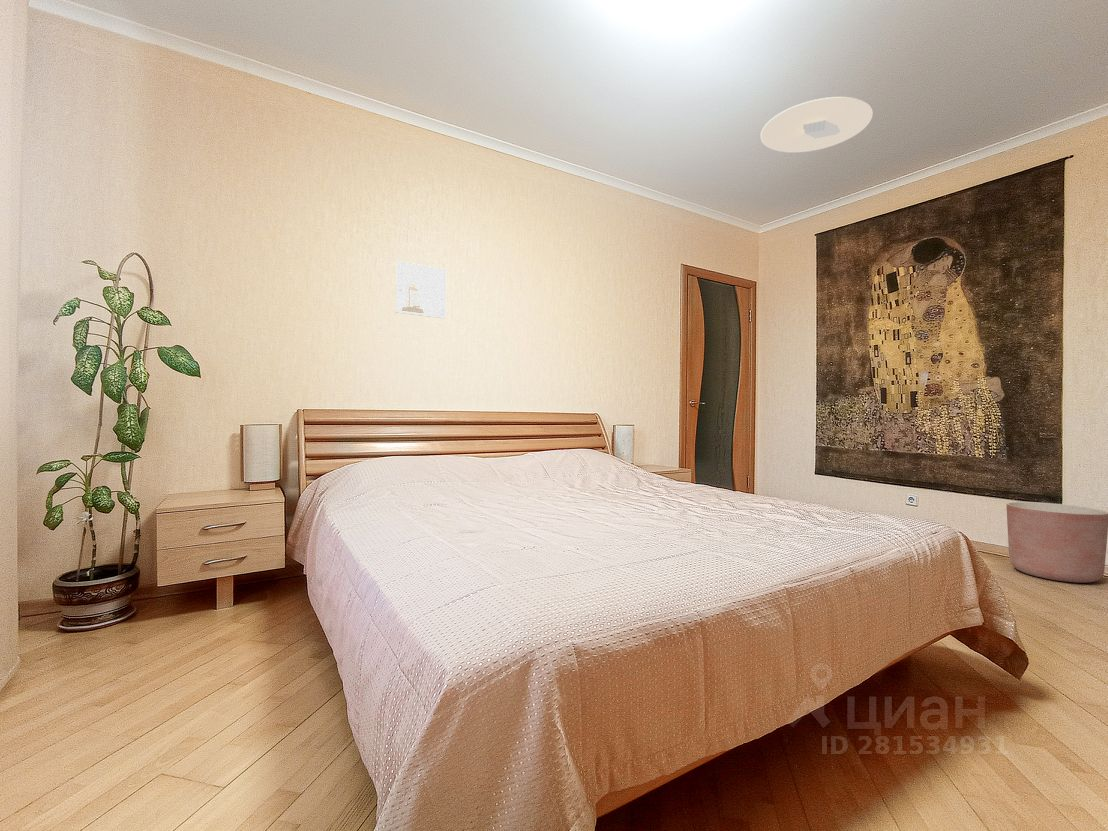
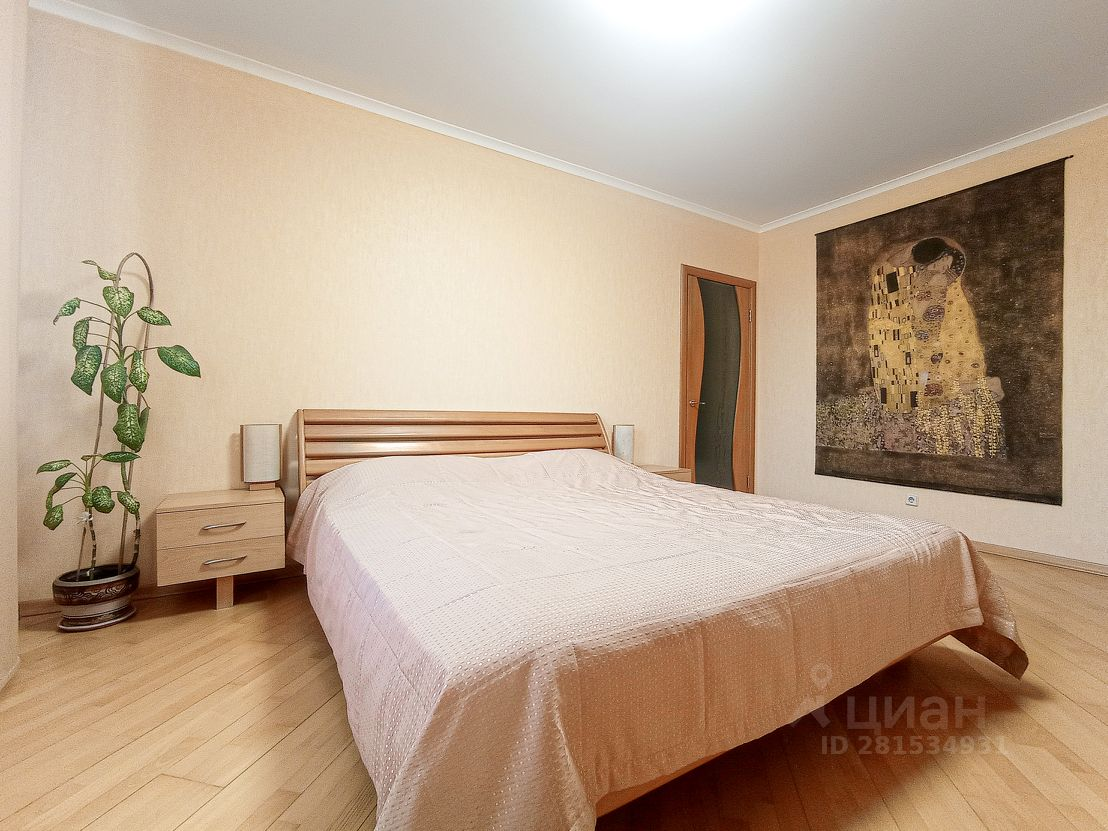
- planter [1005,501,1108,584]
- ceiling light [760,96,874,154]
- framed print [395,260,447,319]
